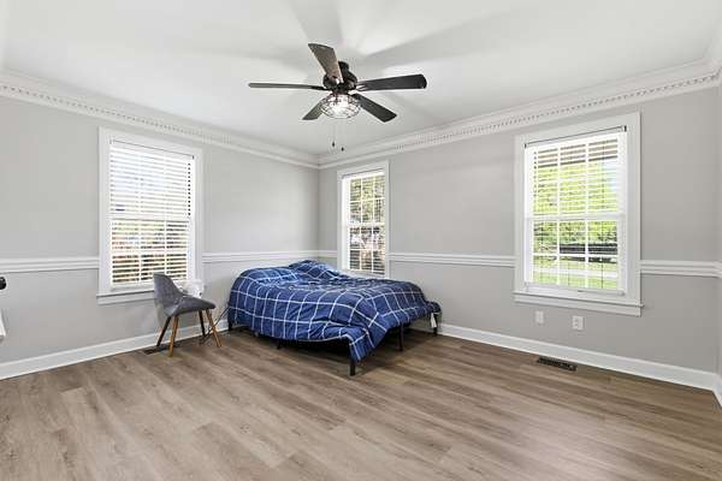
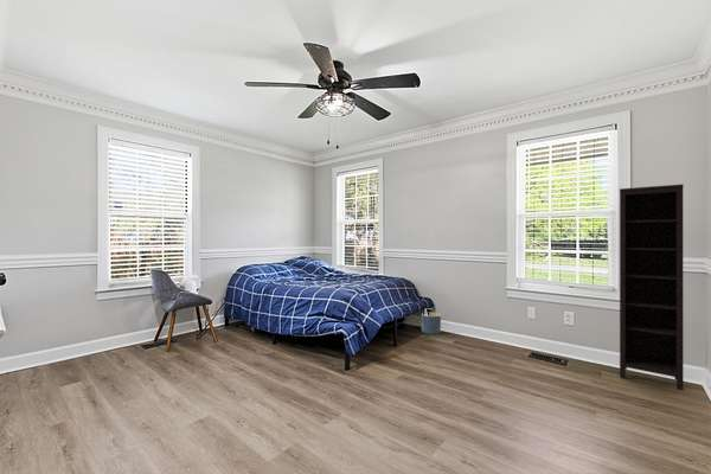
+ planter [421,312,442,335]
+ bookcase [619,184,685,391]
